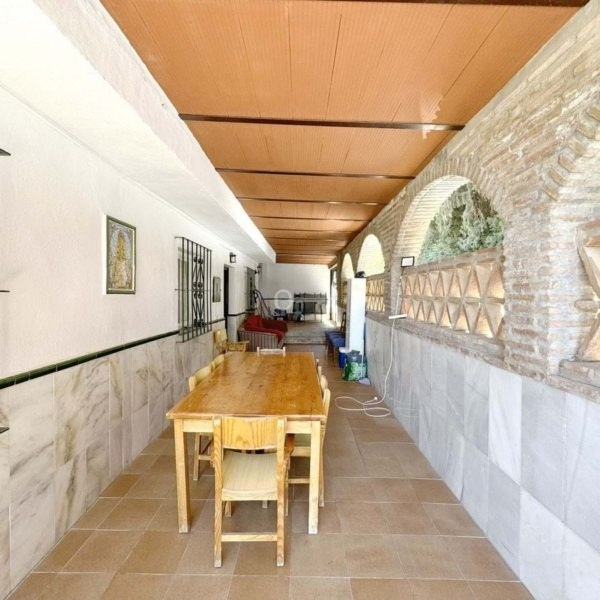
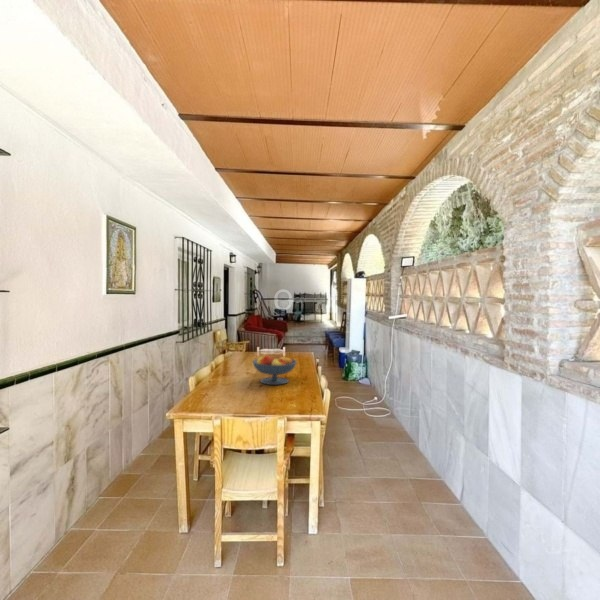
+ fruit bowl [251,354,298,386]
